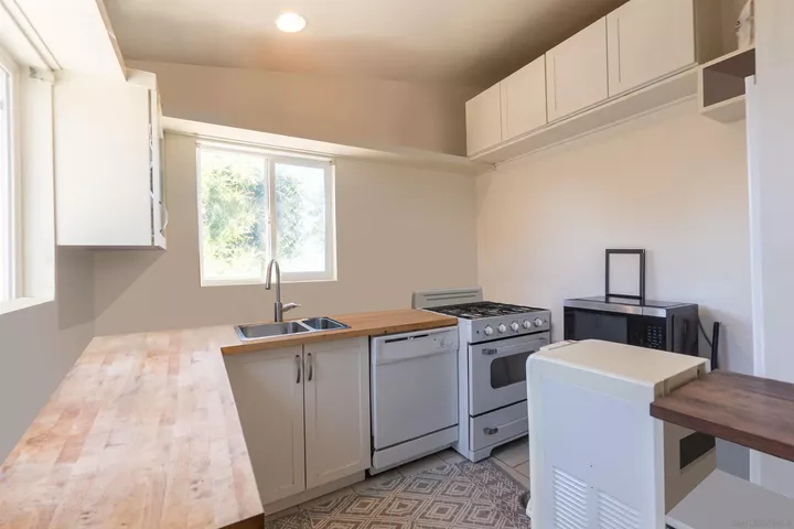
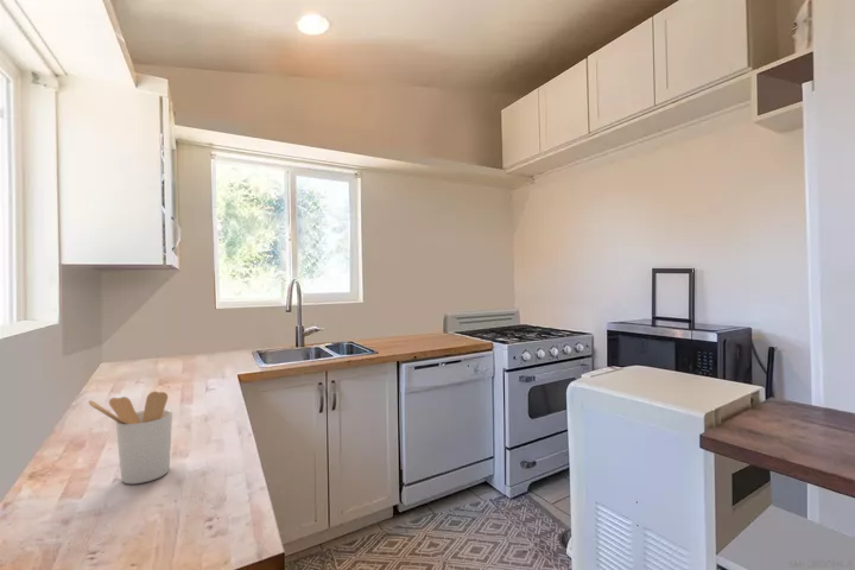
+ utensil holder [88,391,173,484]
